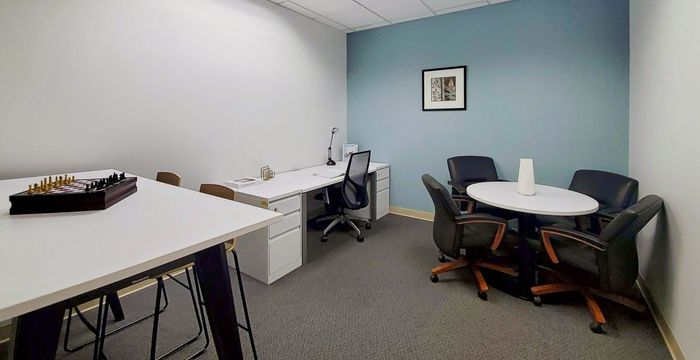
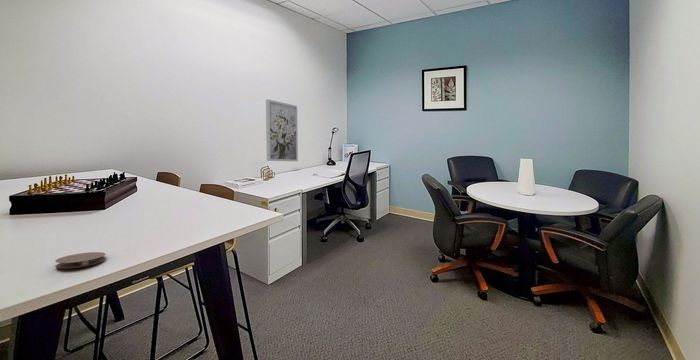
+ wall art [265,98,299,162]
+ coaster [54,251,106,269]
